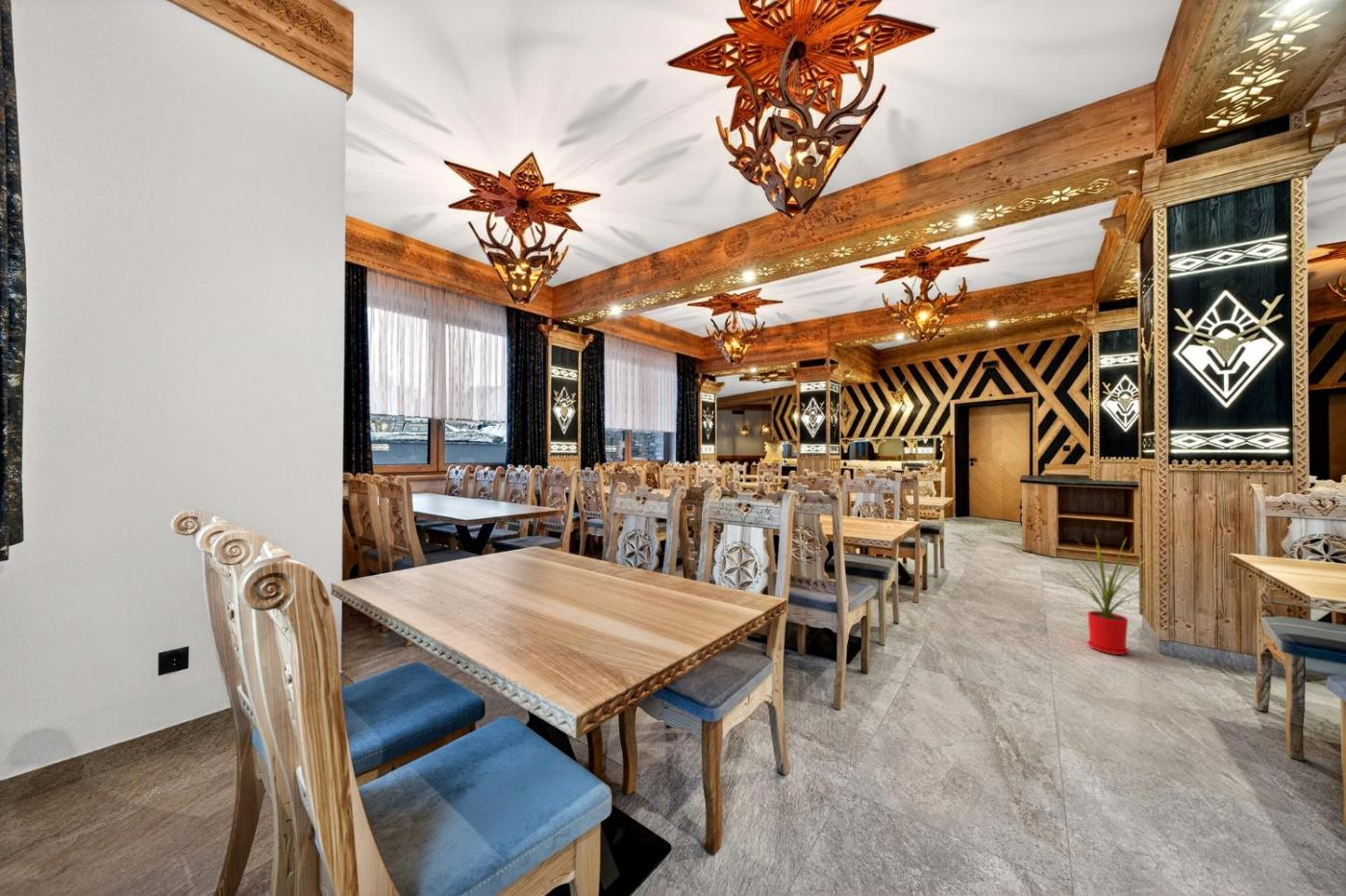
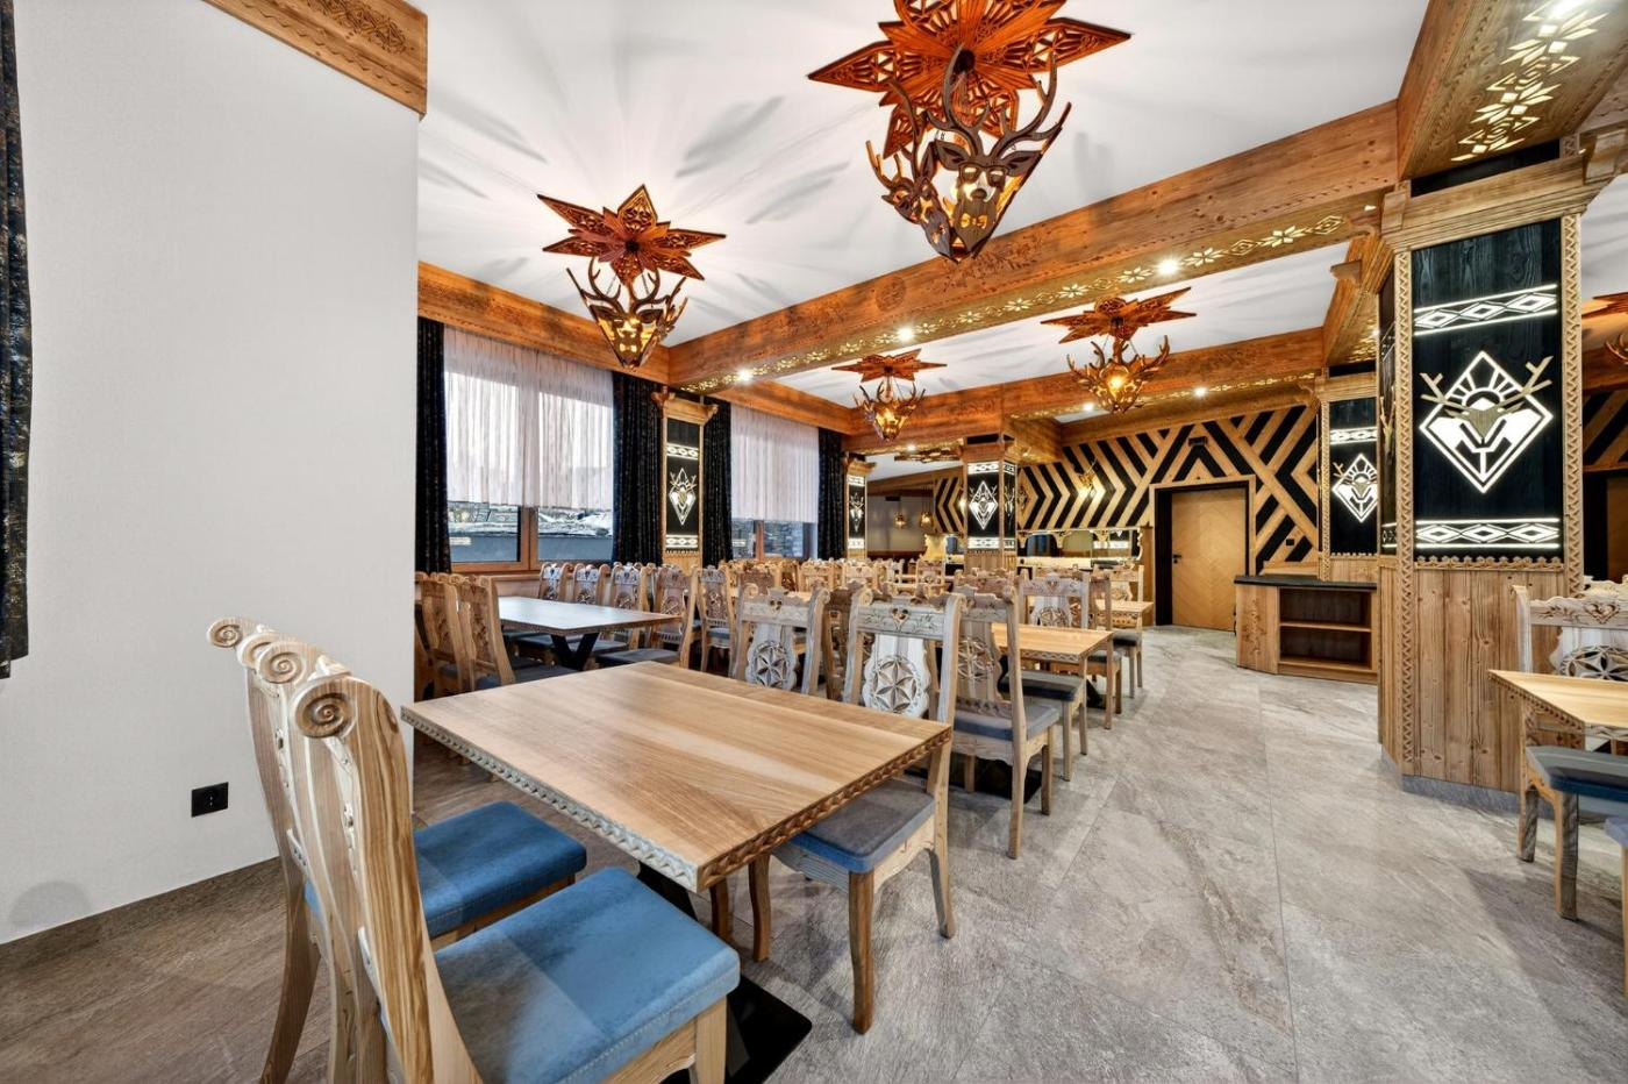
- house plant [1058,535,1168,656]
